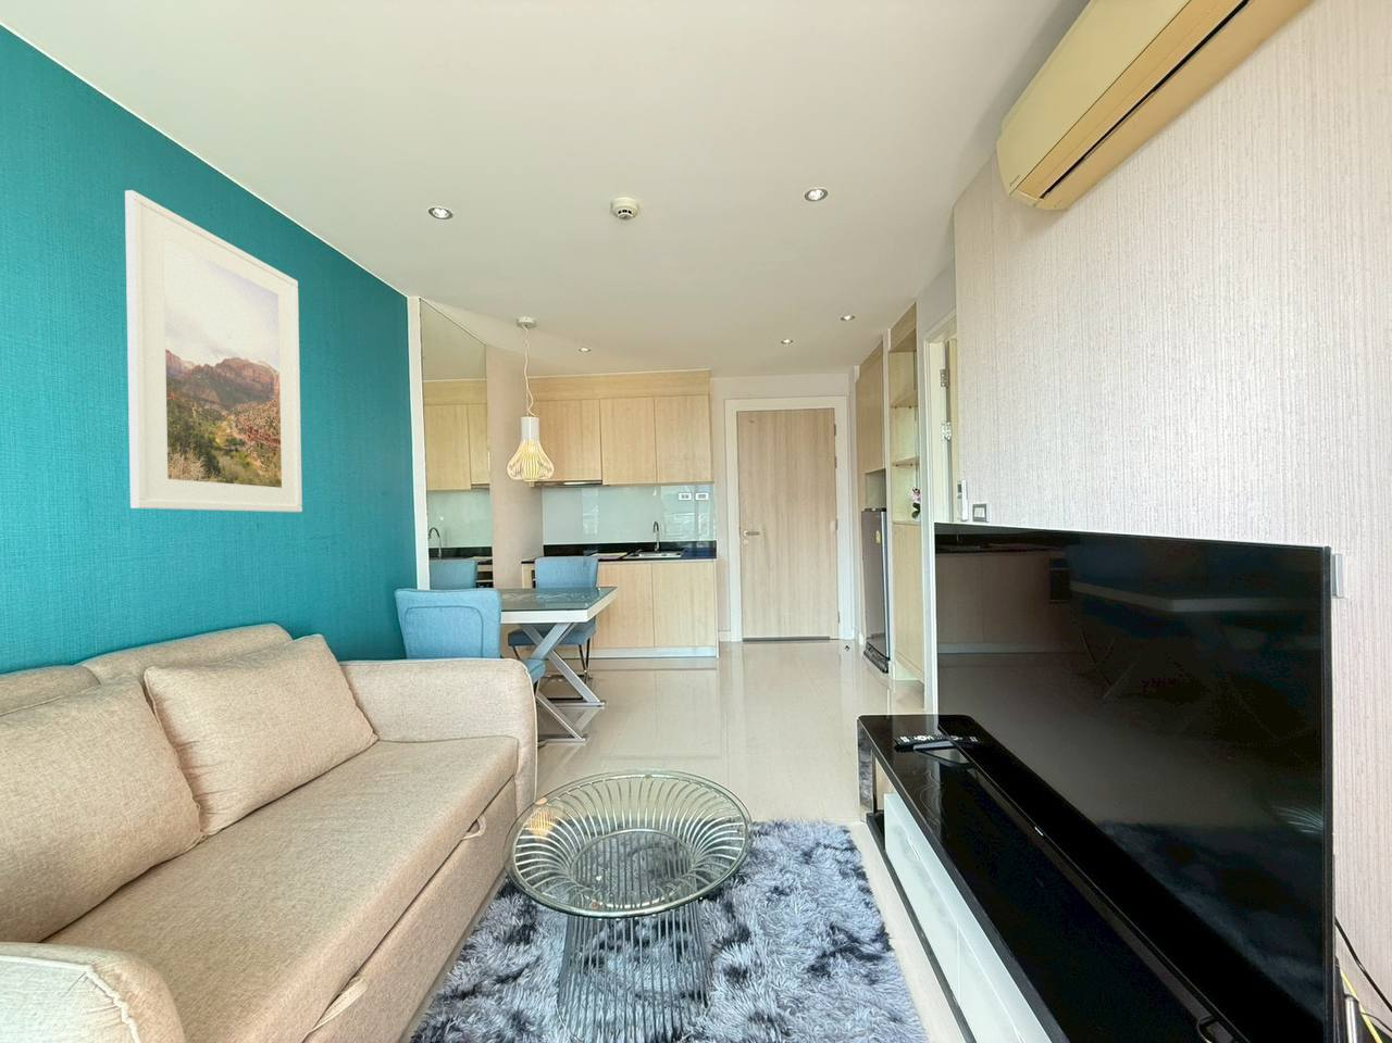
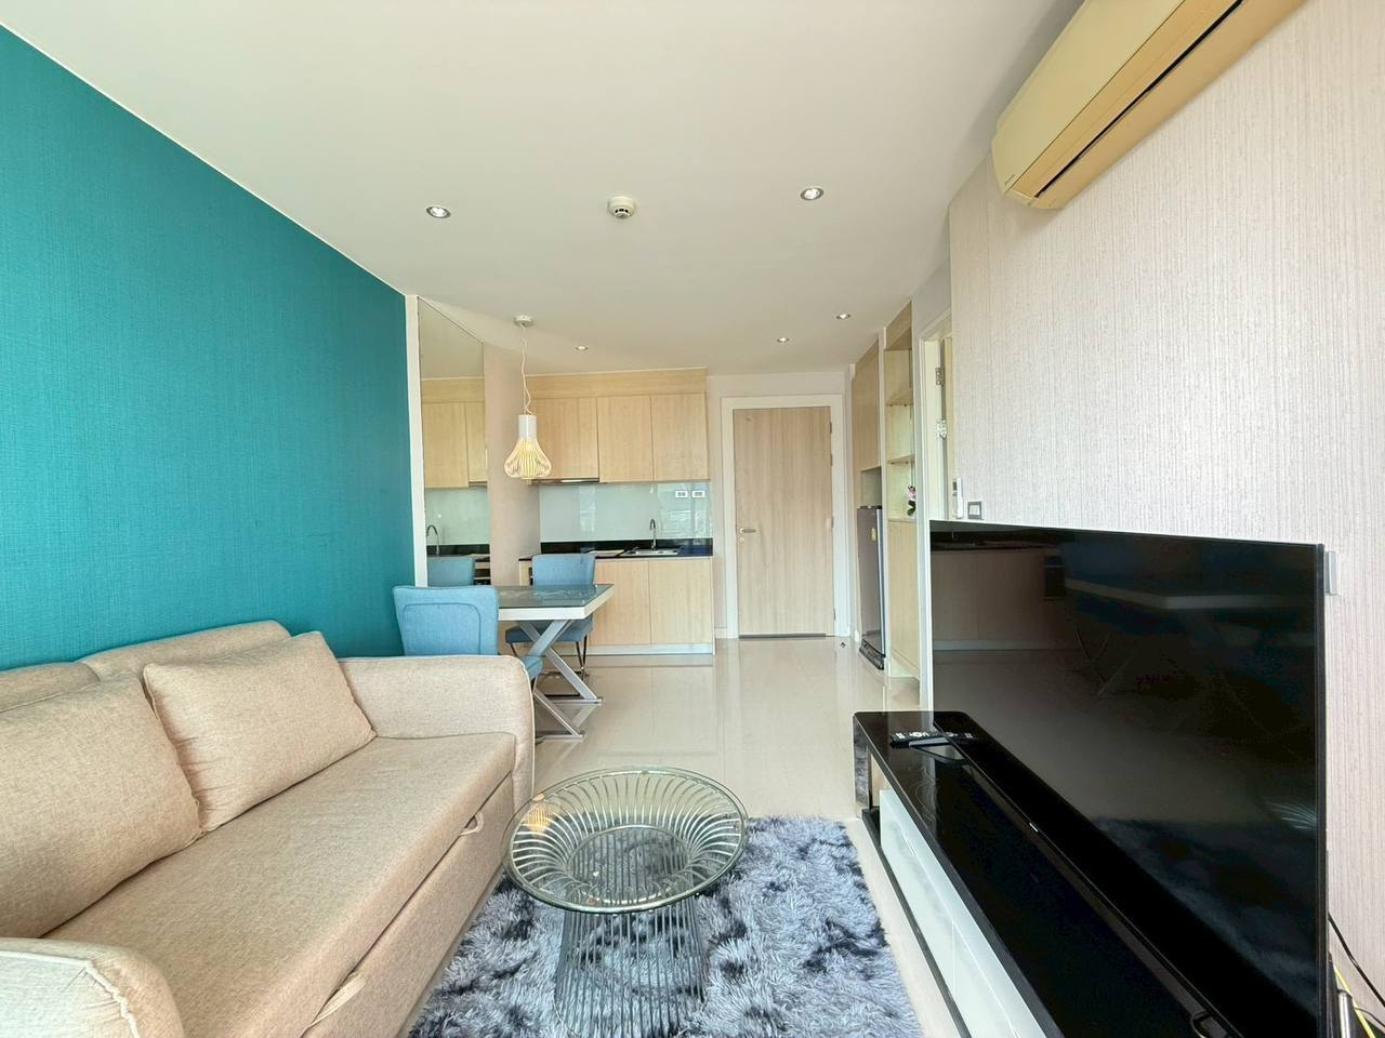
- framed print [124,190,304,513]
